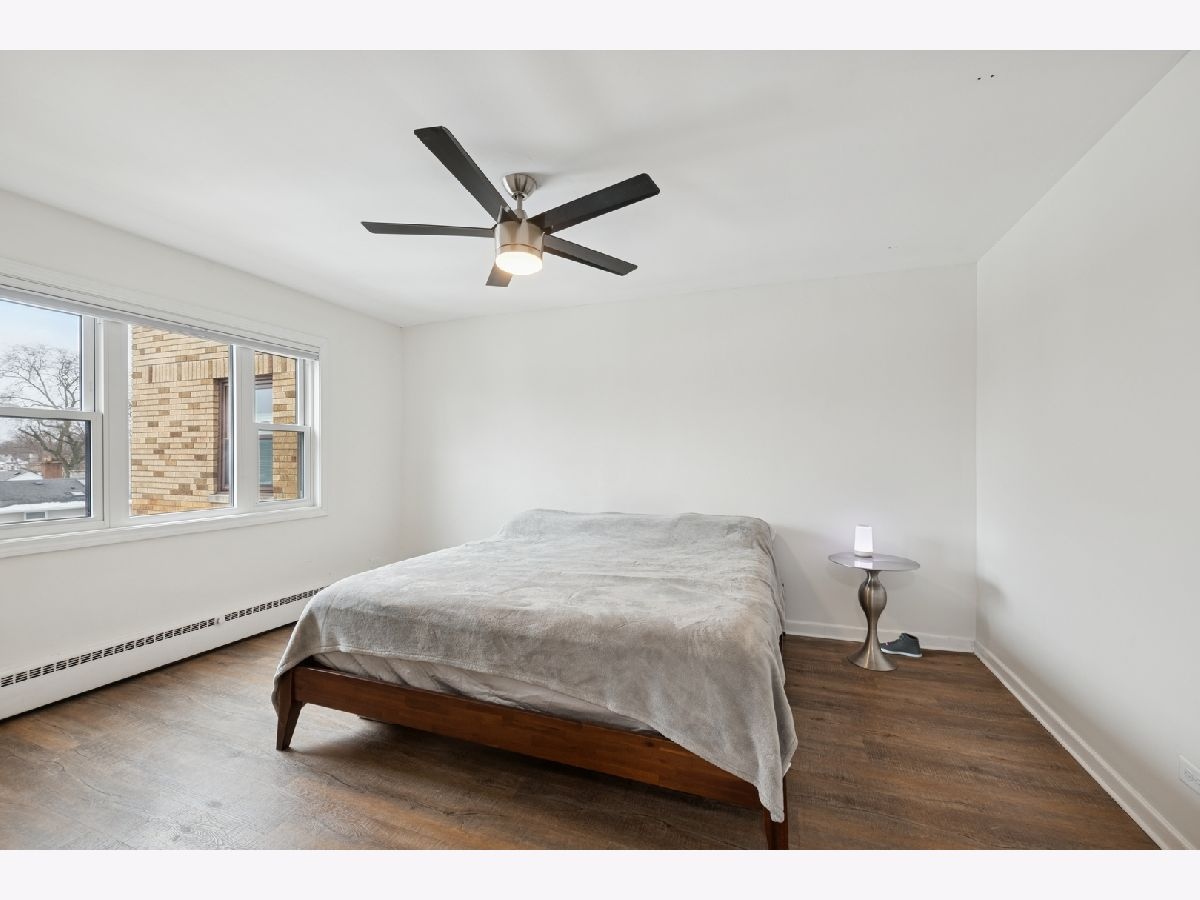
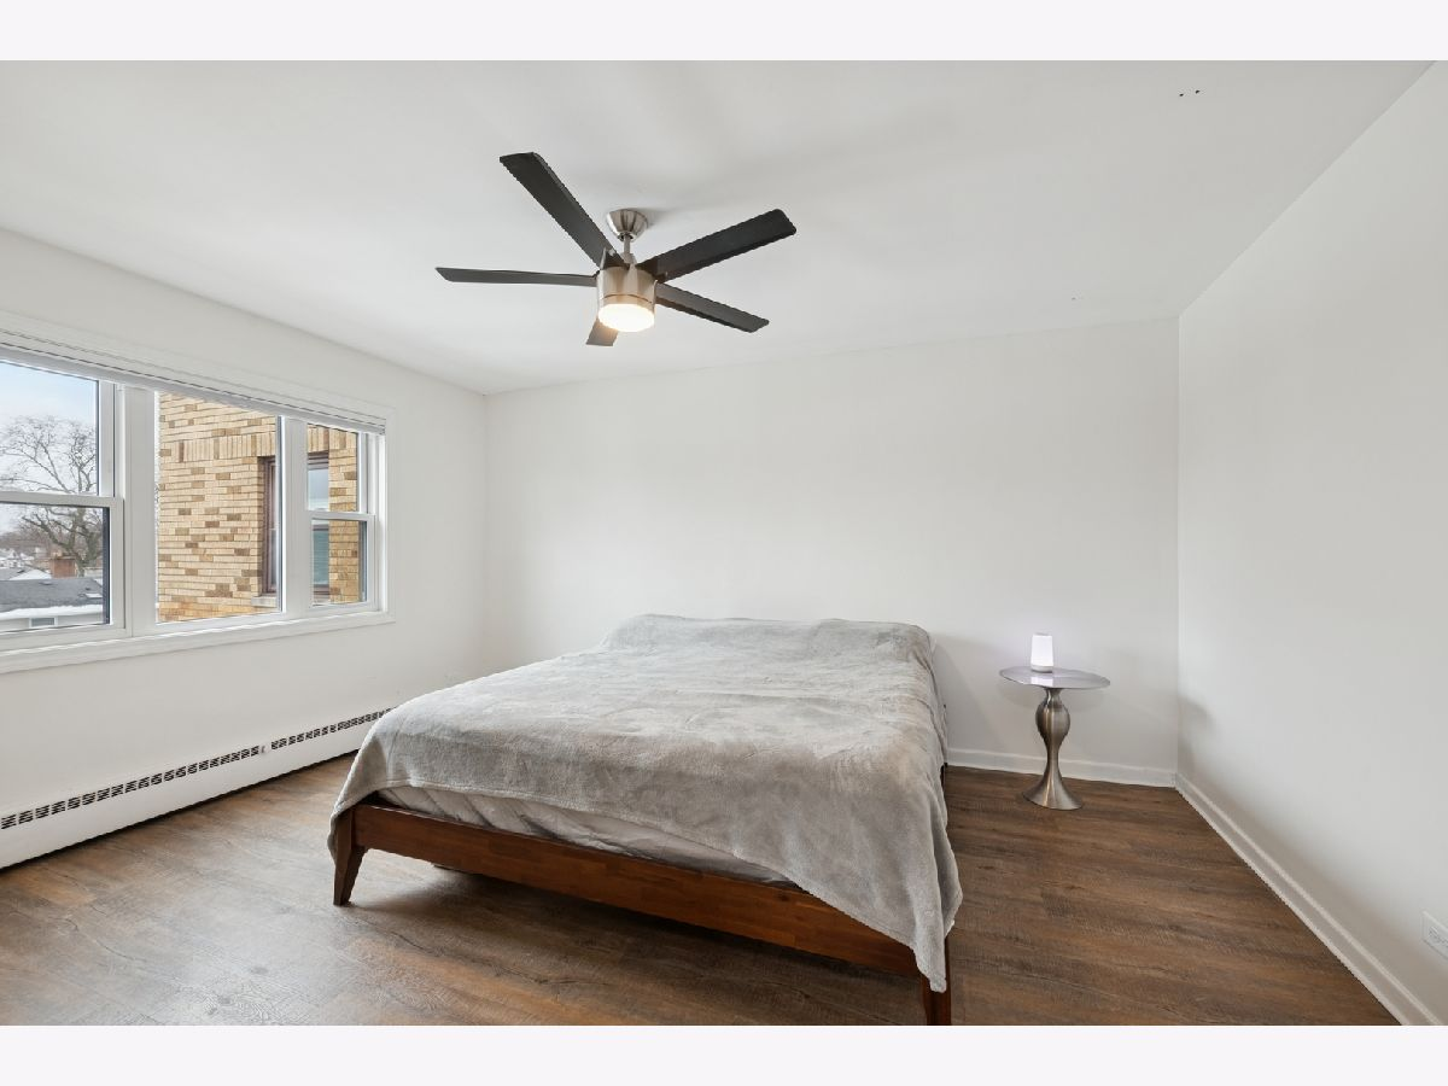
- sneaker [878,632,923,658]
